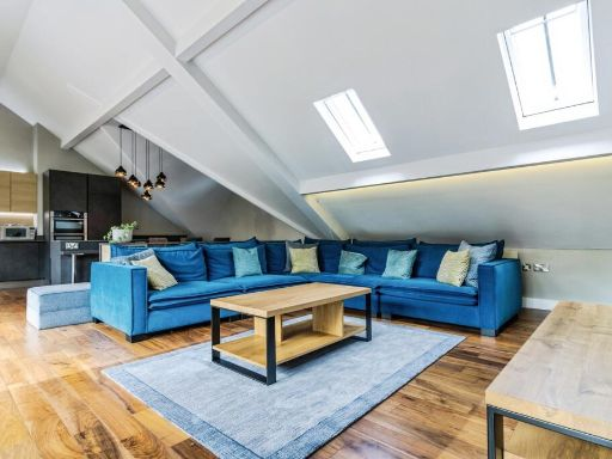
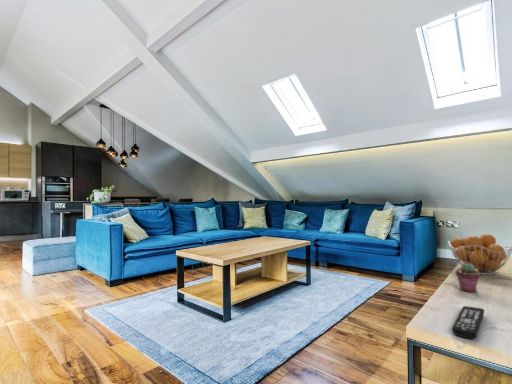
+ fruit basket [448,233,512,276]
+ potted succulent [455,264,481,293]
+ remote control [451,305,485,340]
